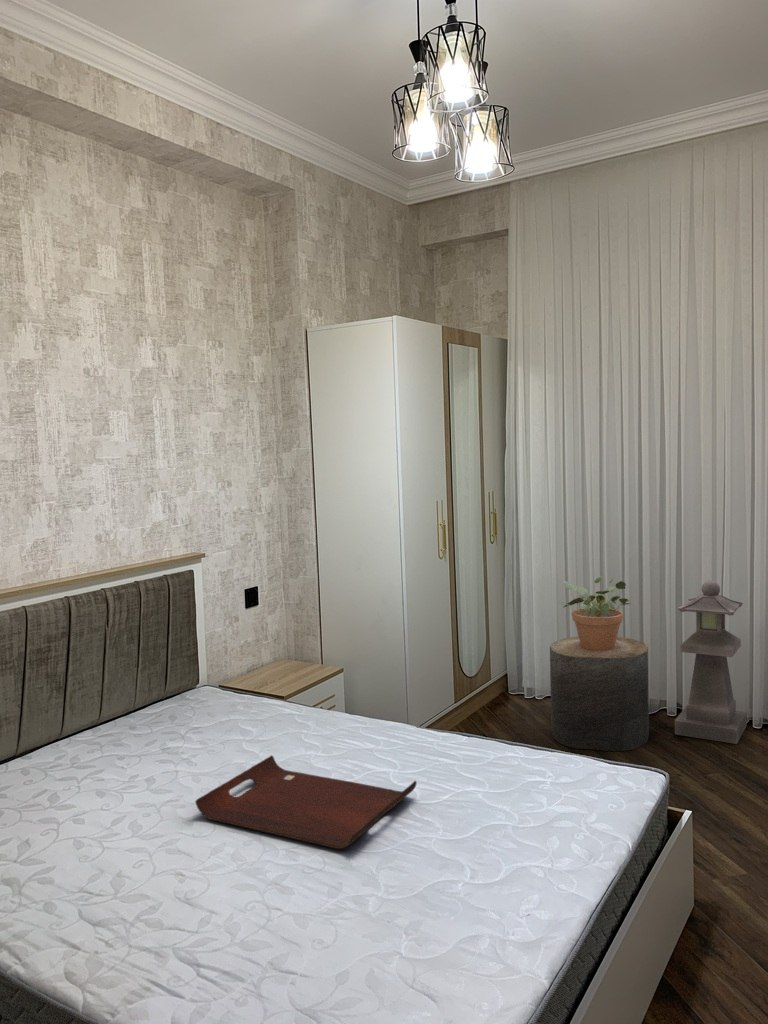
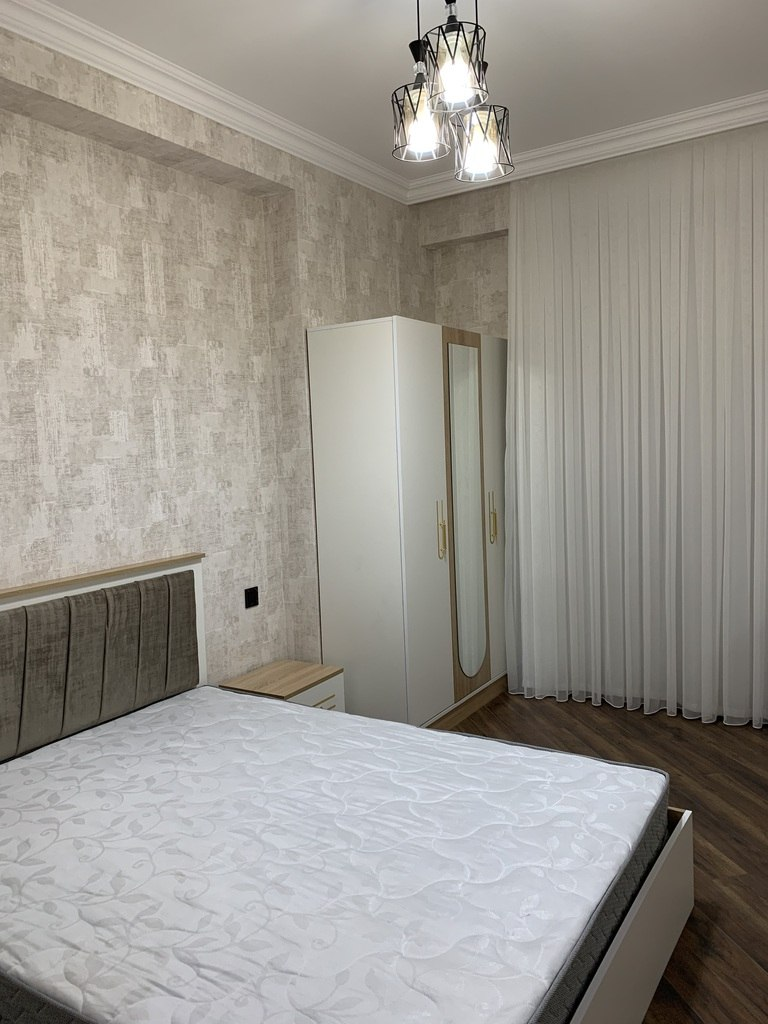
- stool [549,635,650,752]
- serving tray [194,754,418,850]
- potted plant [555,575,632,651]
- lantern [674,579,748,745]
